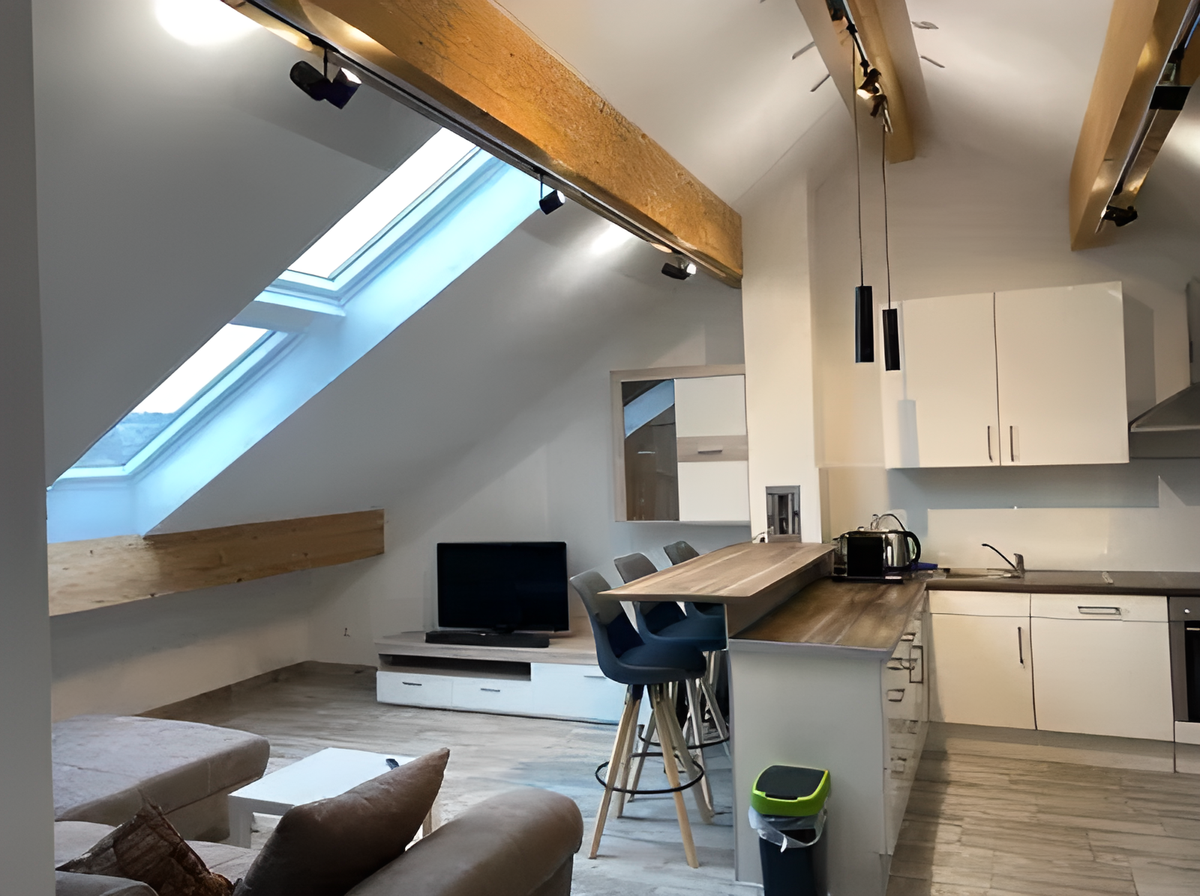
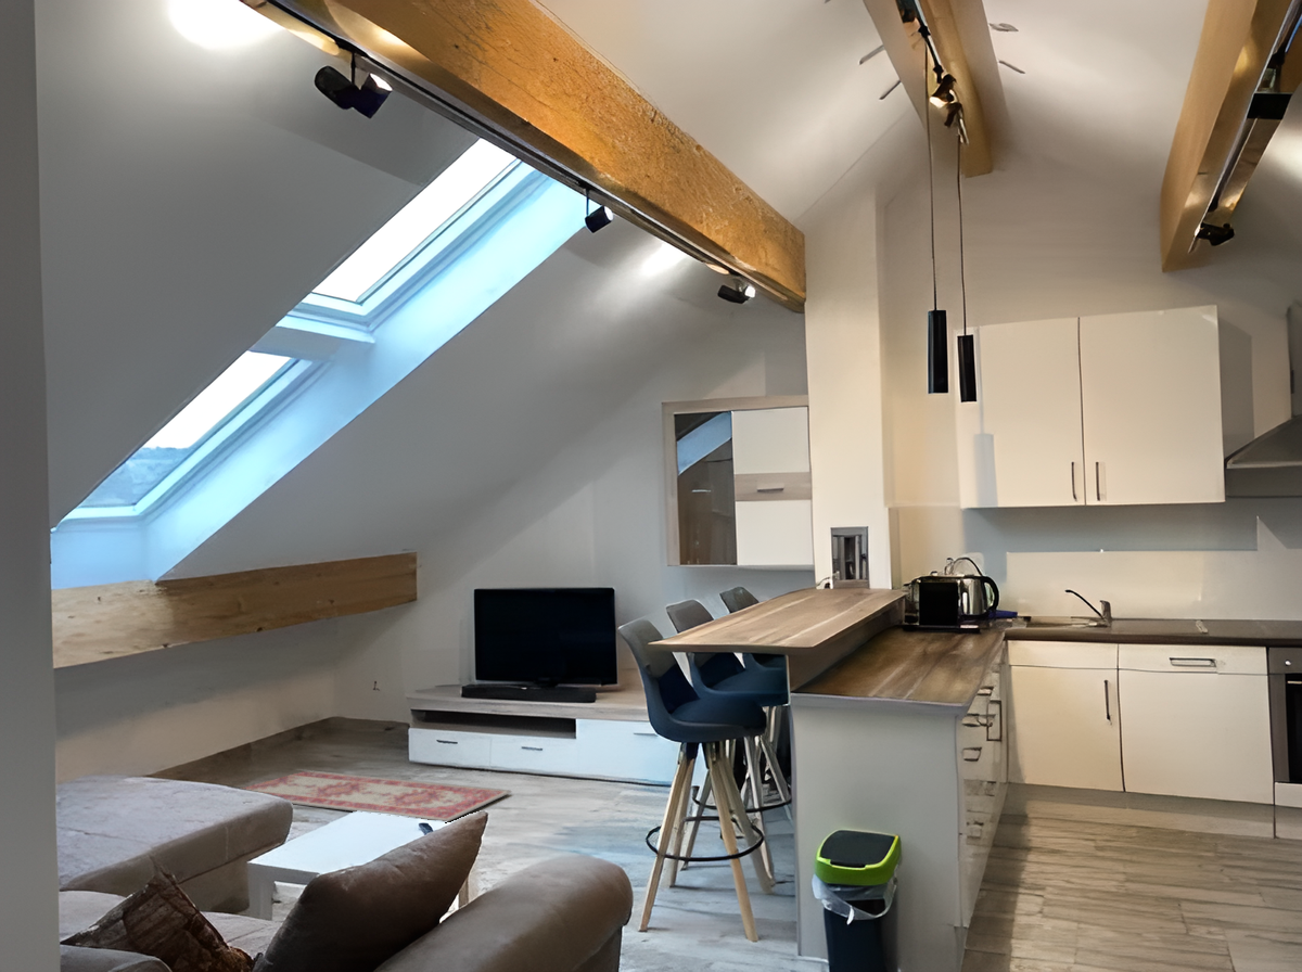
+ rug [241,768,513,823]
